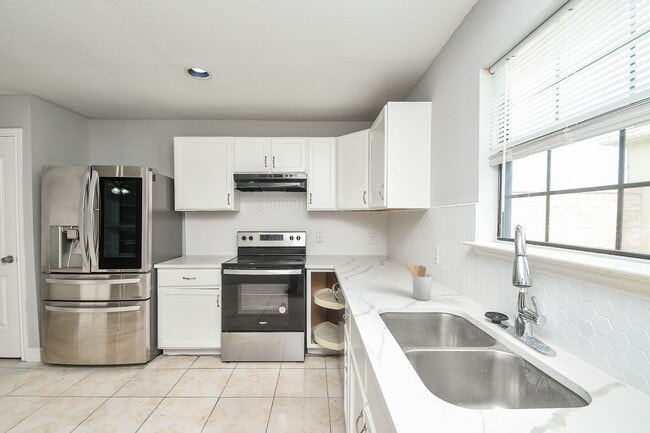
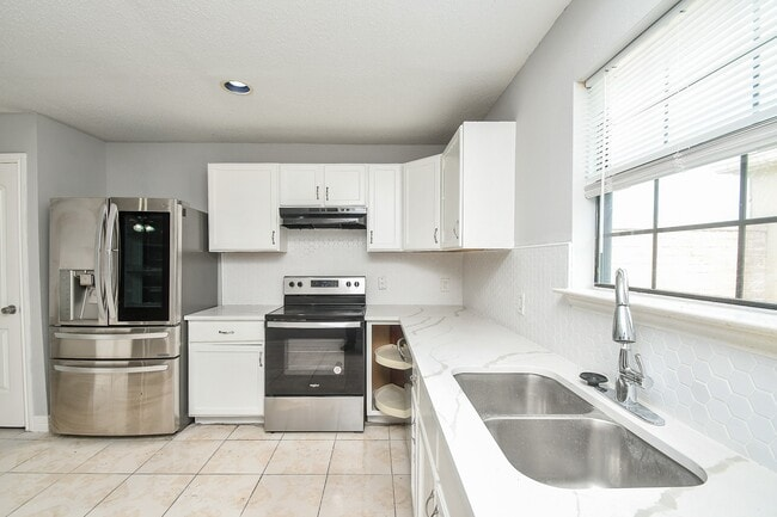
- utensil holder [402,262,433,301]
